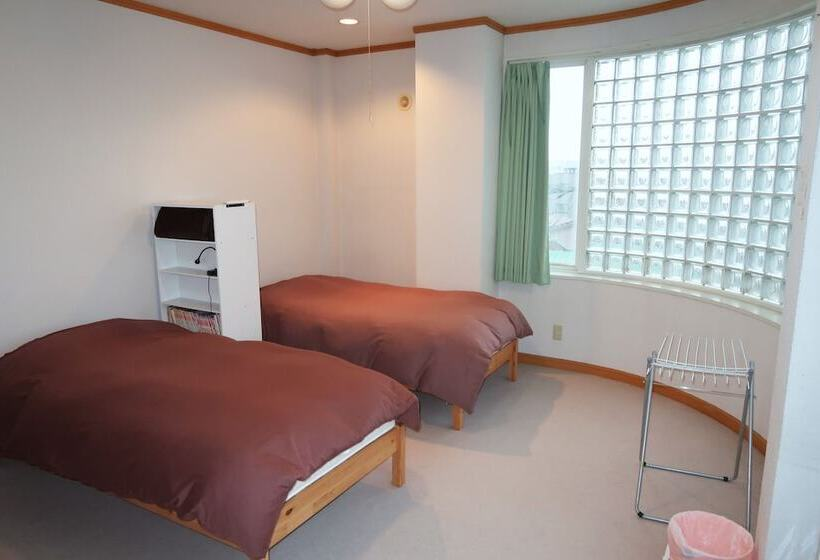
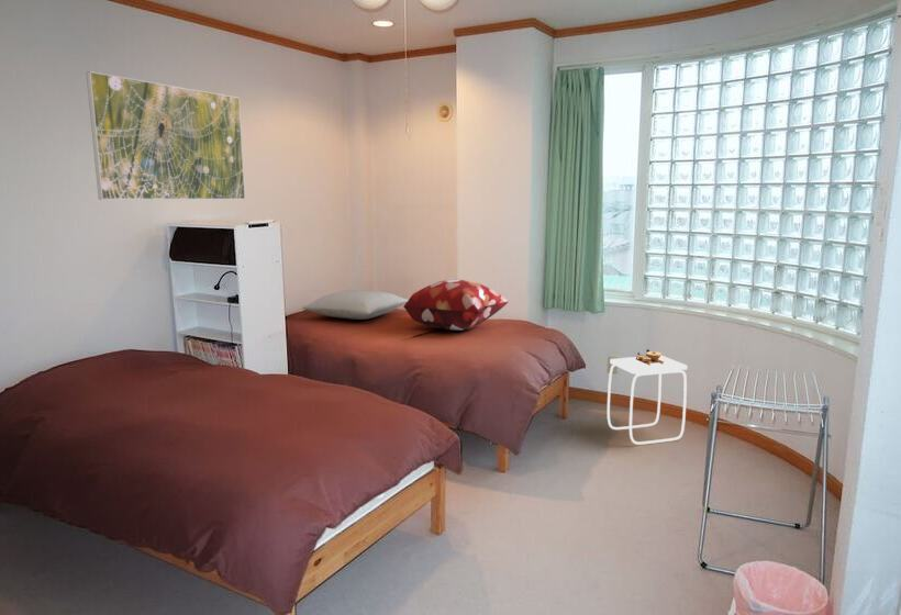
+ decorative pillow [402,279,509,332]
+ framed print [86,70,246,201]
+ pillow [301,289,409,321]
+ side table [607,348,688,446]
